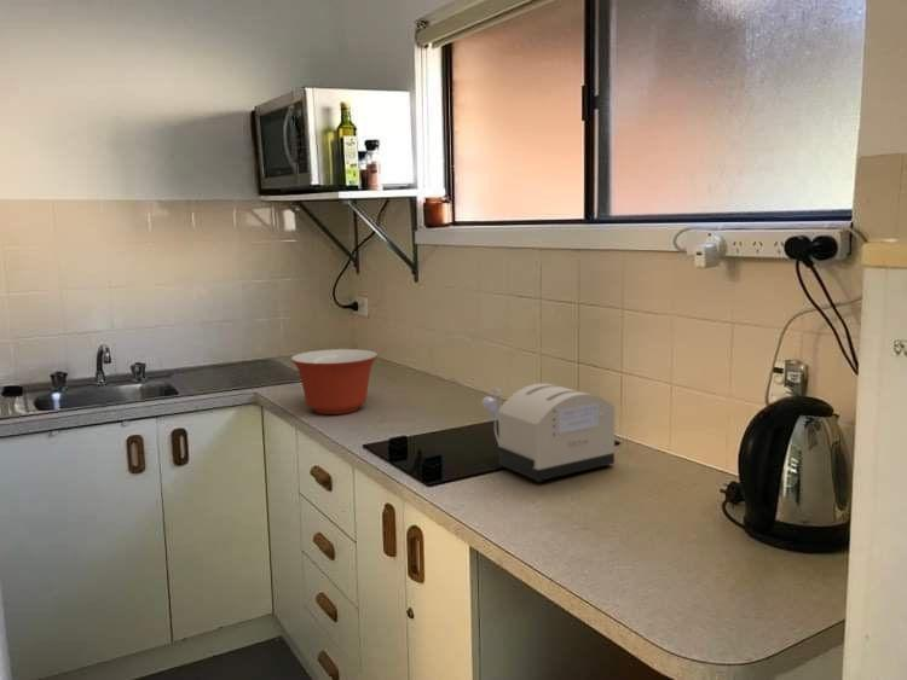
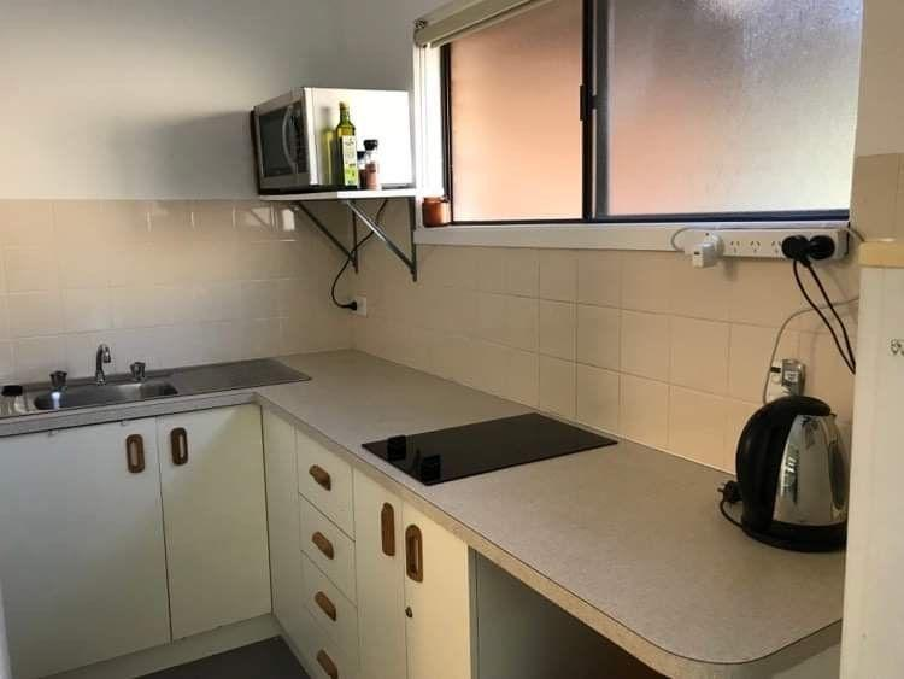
- toaster [480,382,616,483]
- mixing bowl [289,348,379,415]
